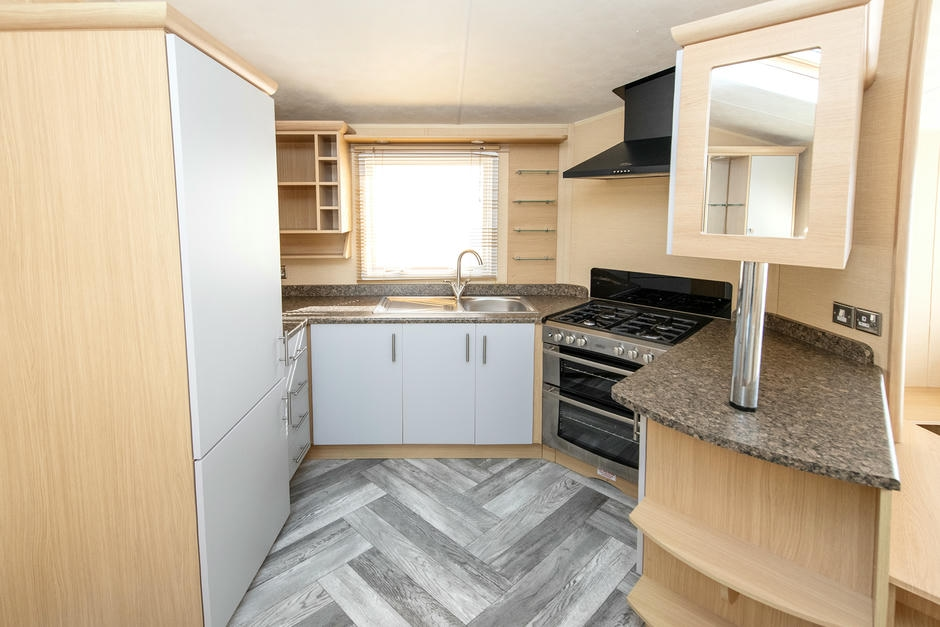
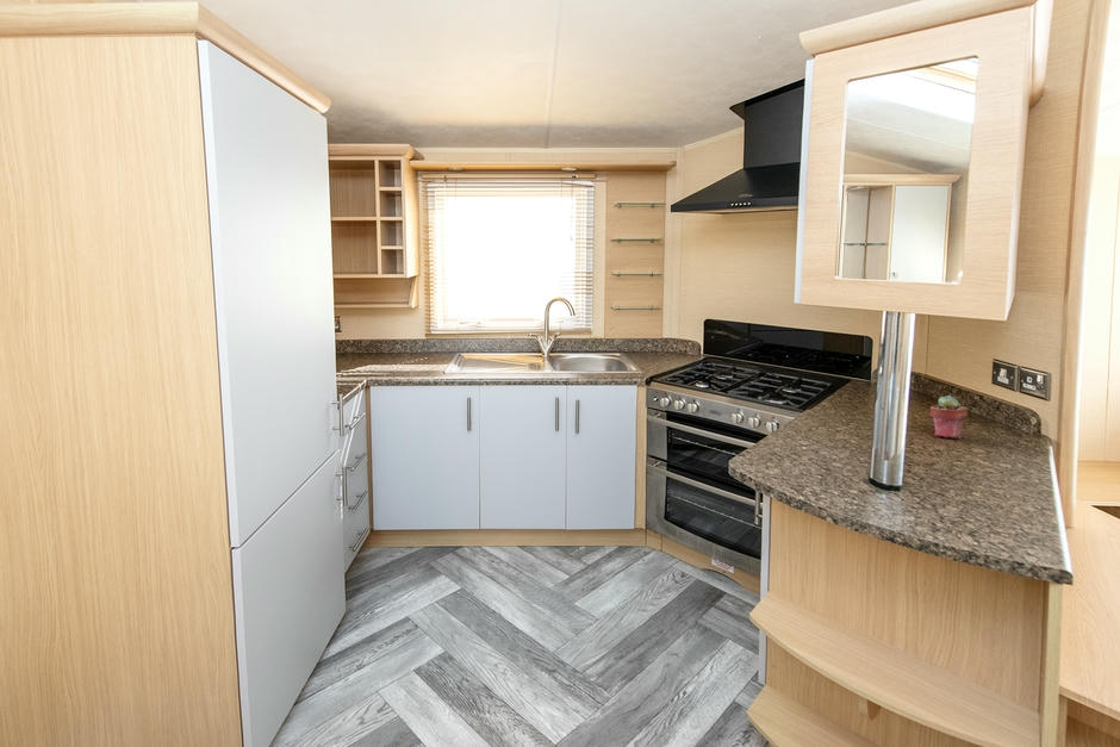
+ potted succulent [929,394,969,440]
